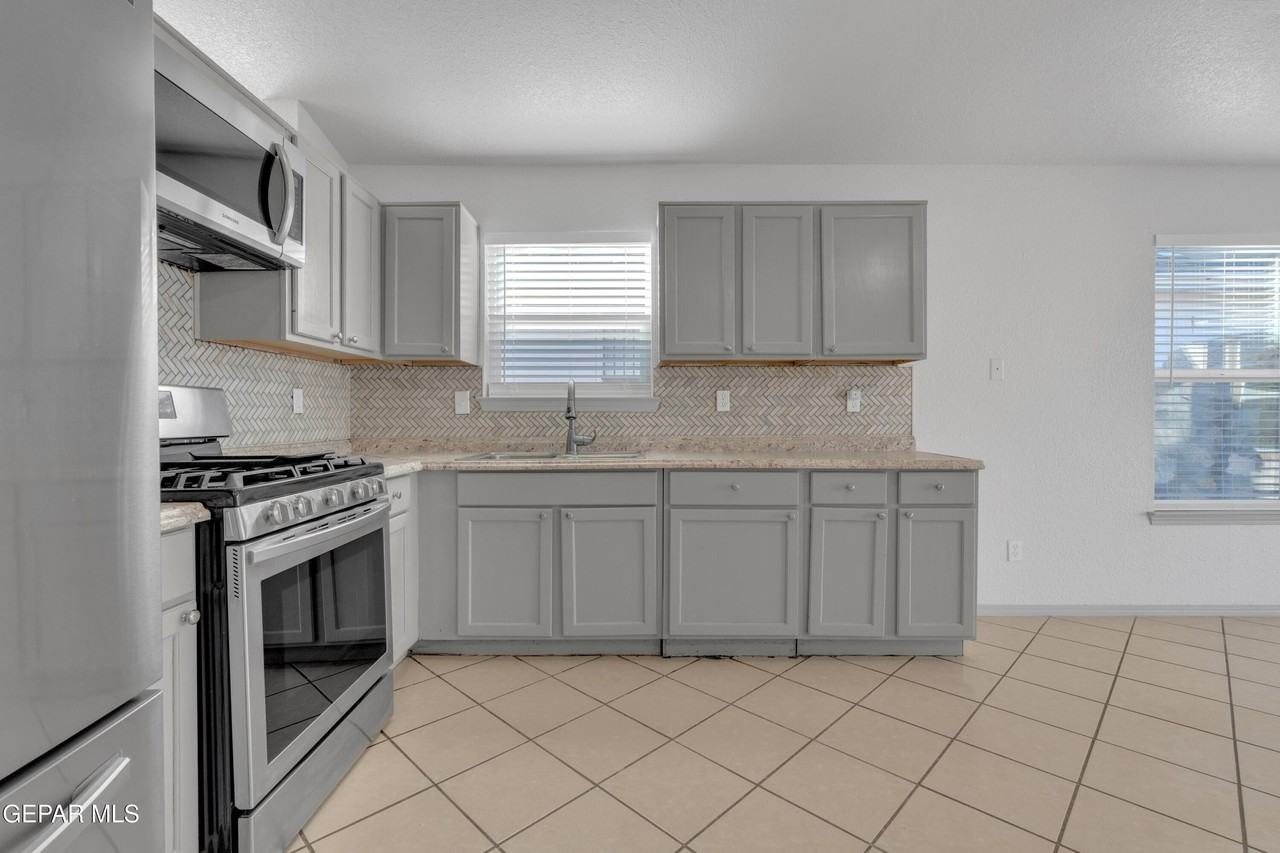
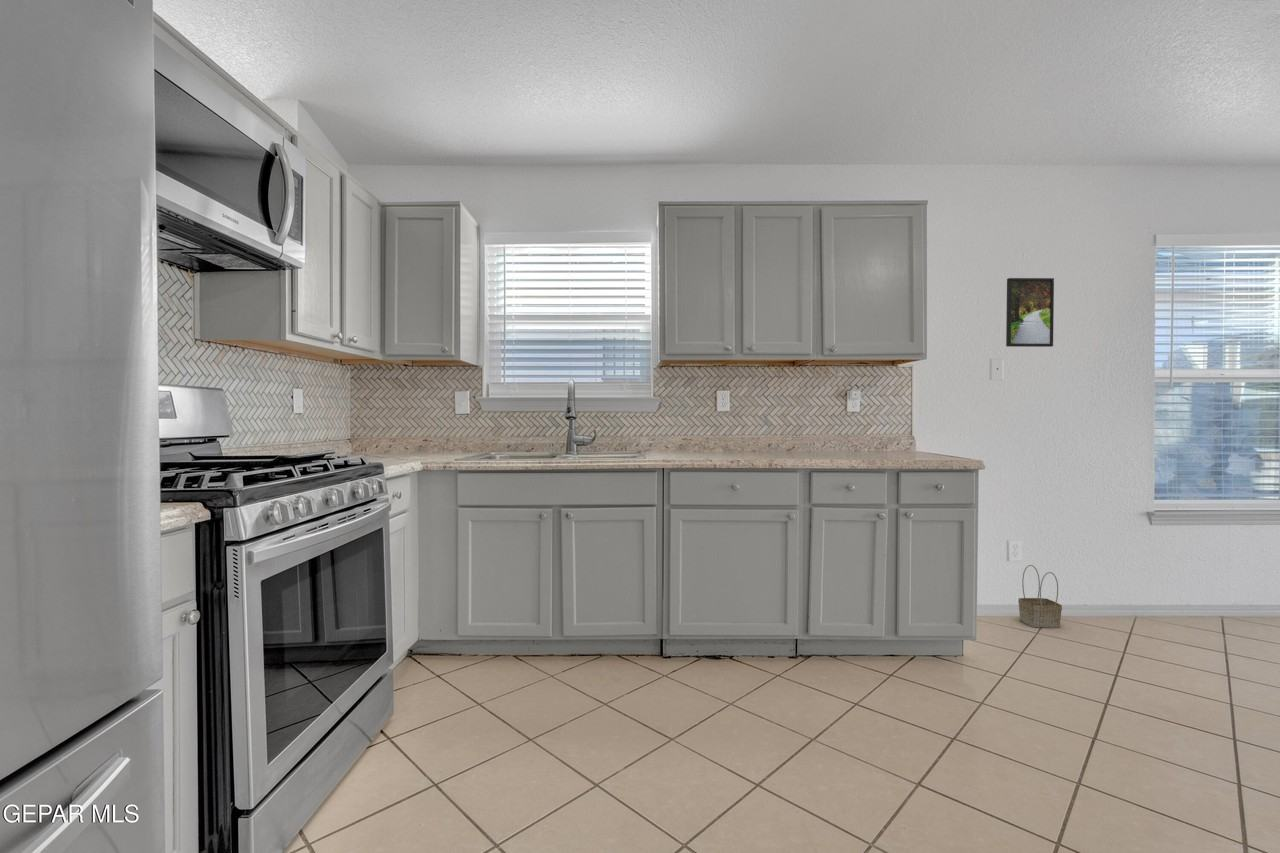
+ basket [1017,564,1063,629]
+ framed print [1005,277,1055,348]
